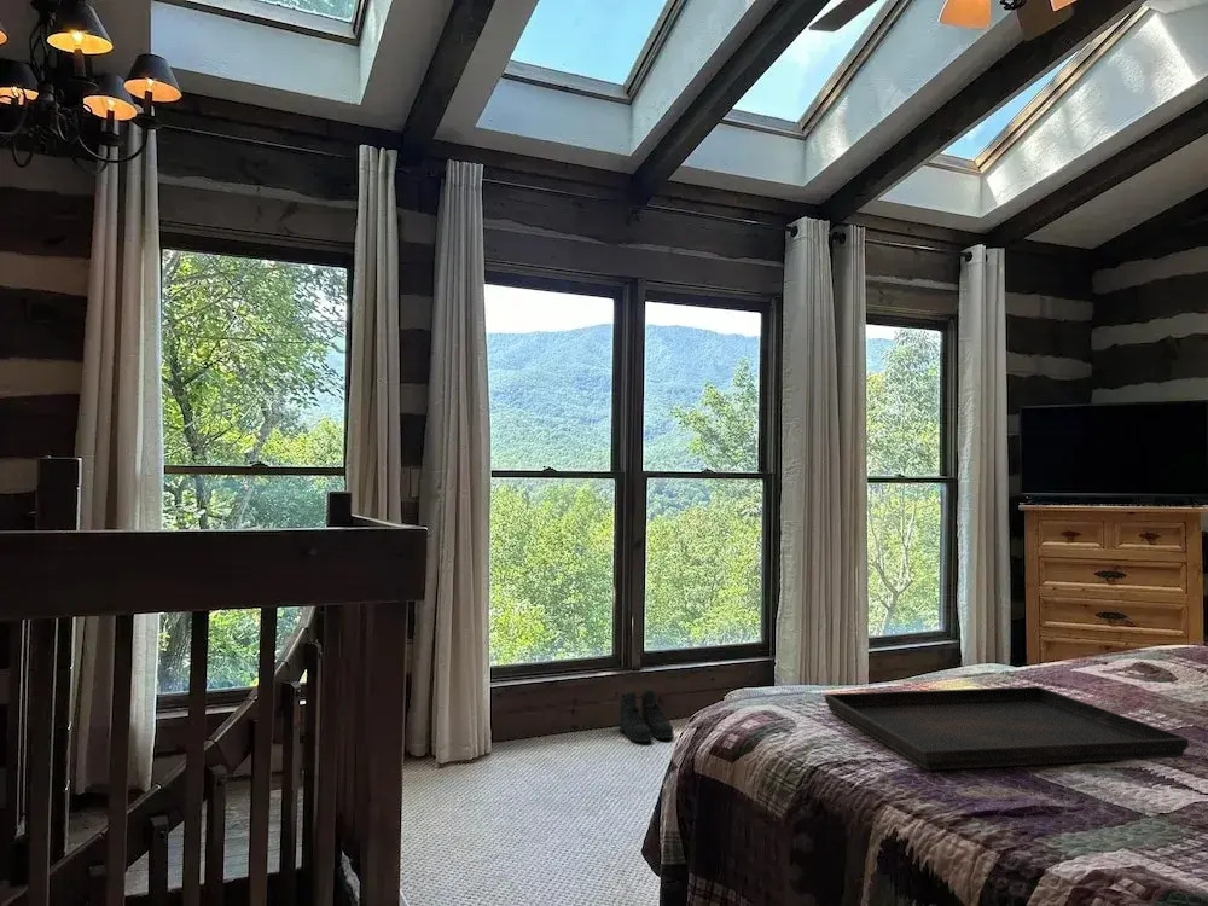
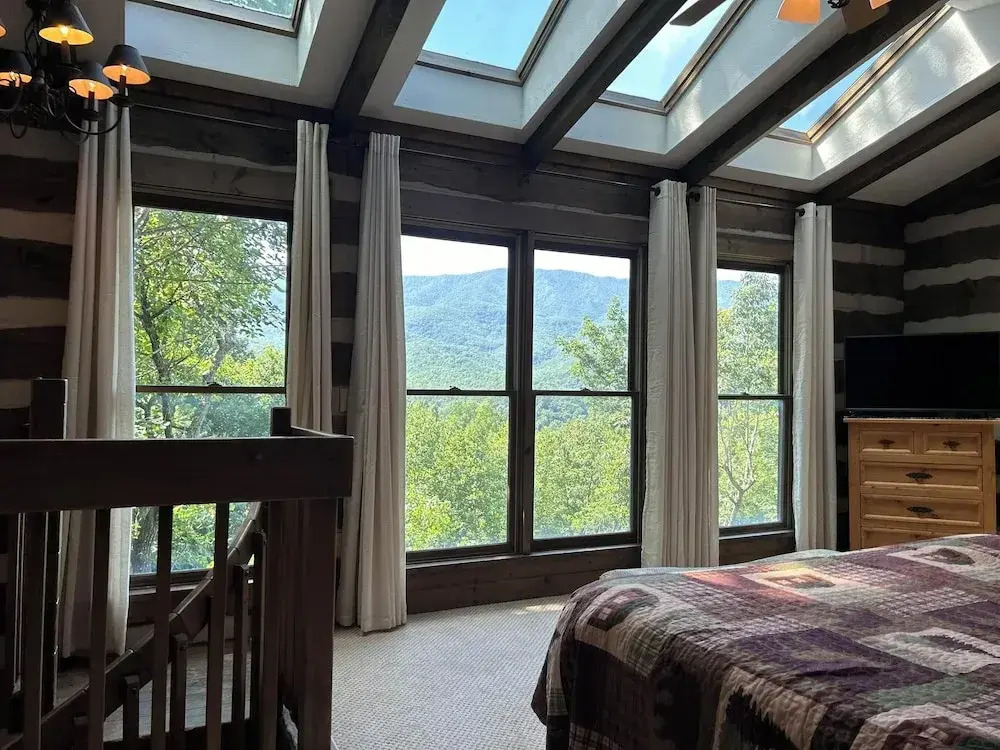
- serving tray [824,685,1190,772]
- boots [618,689,675,743]
